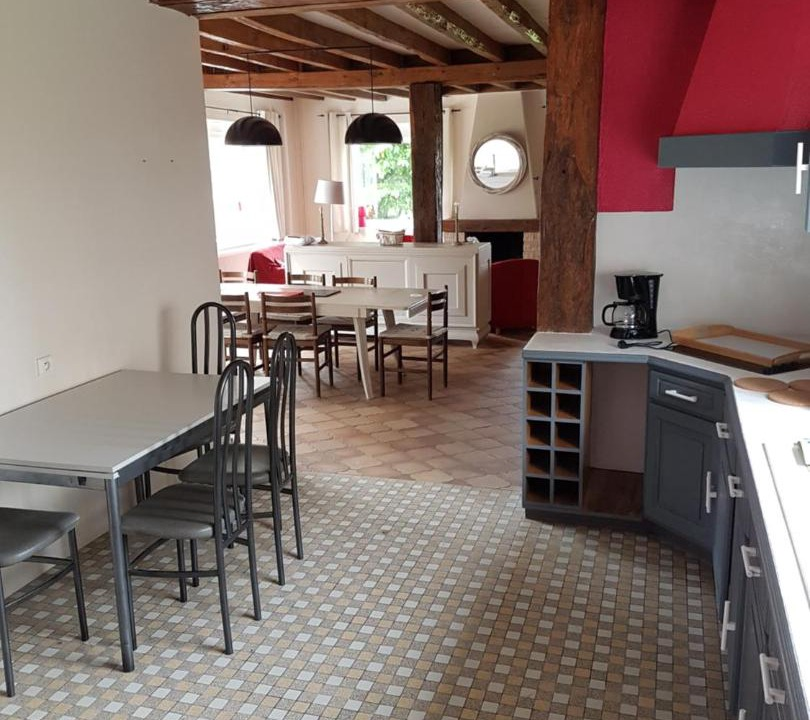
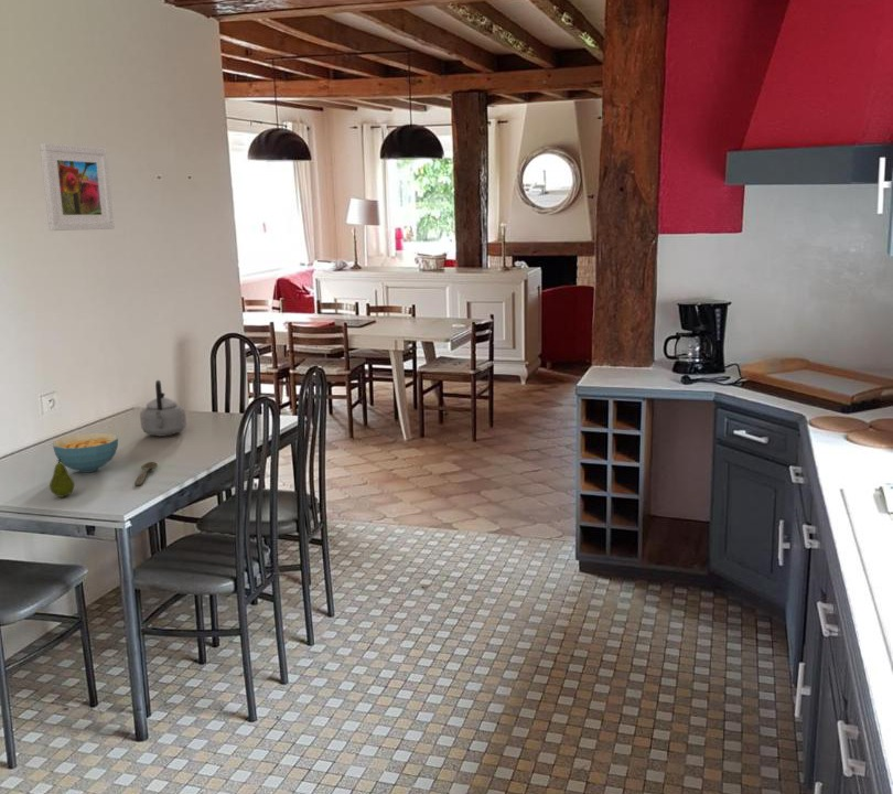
+ teapot [139,379,187,438]
+ fruit [49,458,75,498]
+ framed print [39,142,116,232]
+ cereal bowl [52,432,119,473]
+ spoon [133,461,159,486]
